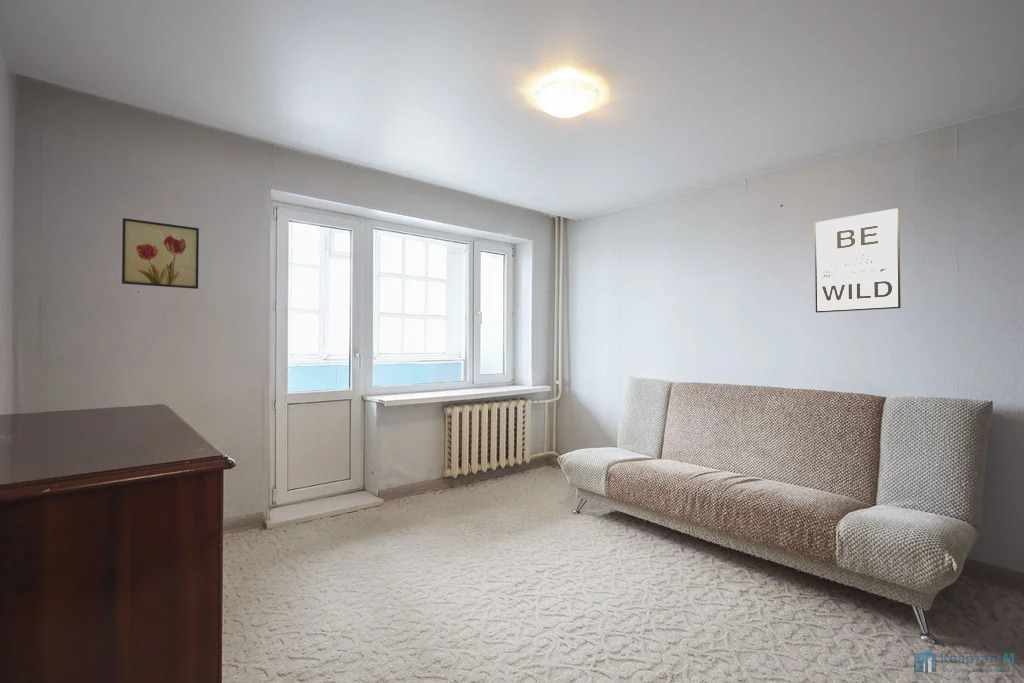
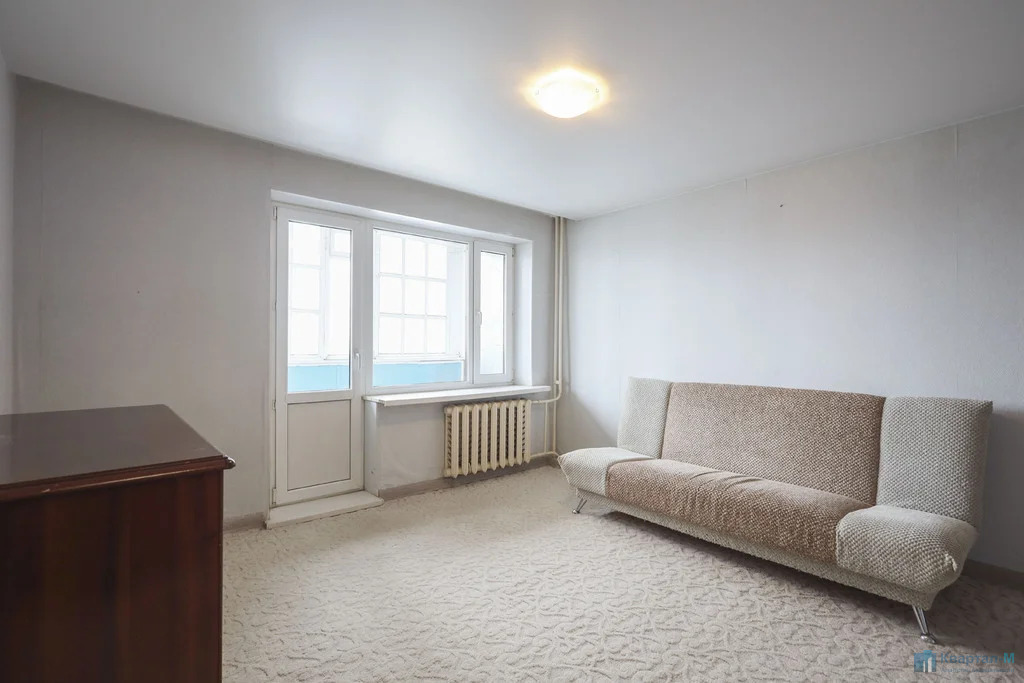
- wall art [121,217,200,290]
- wall art [814,207,902,314]
